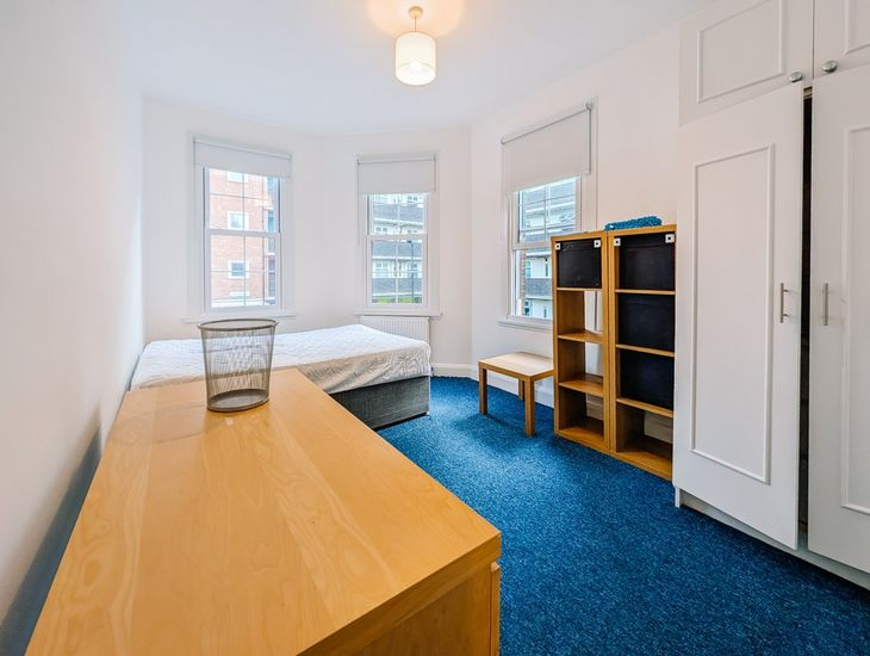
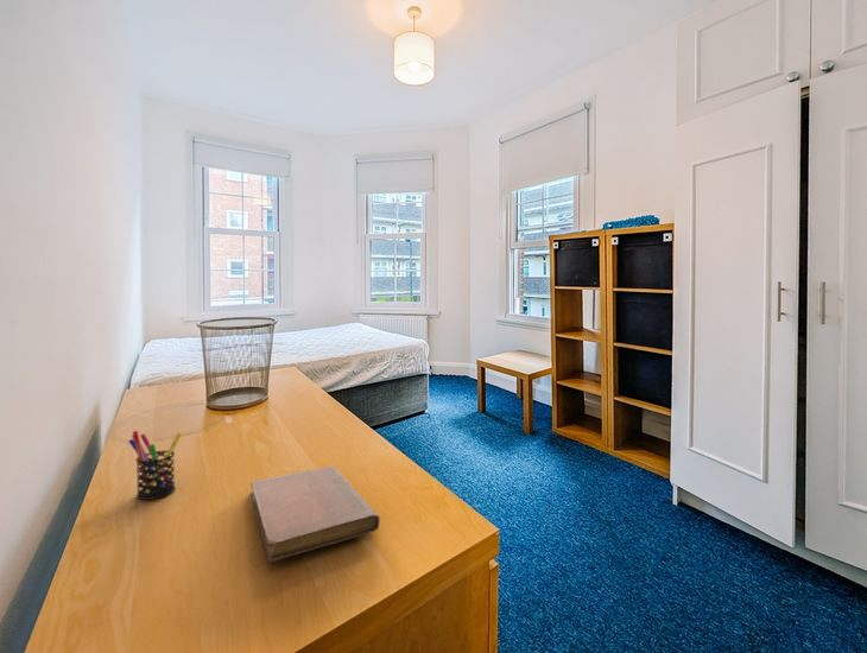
+ pen holder [127,430,183,501]
+ notebook [249,465,381,563]
